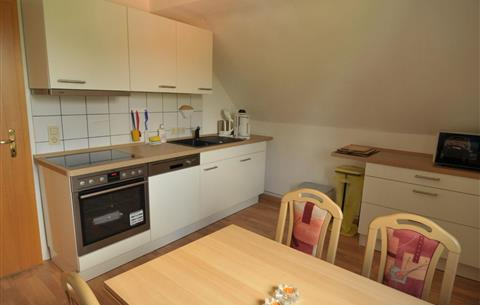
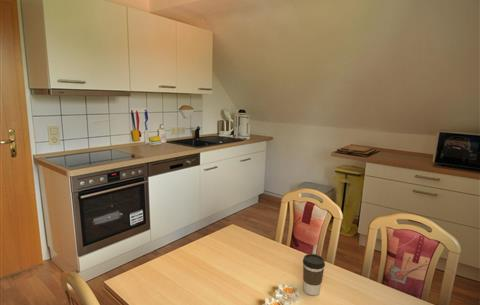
+ coffee cup [302,253,326,296]
